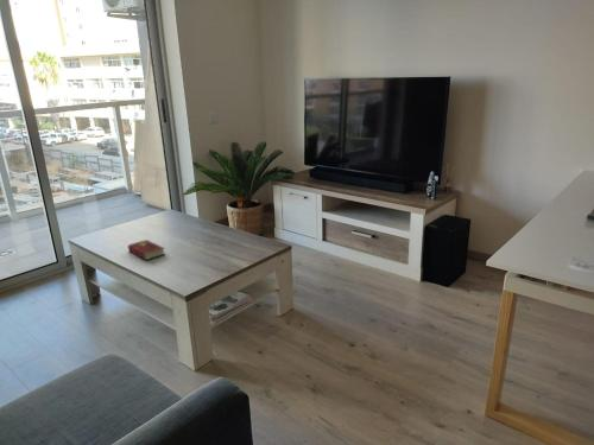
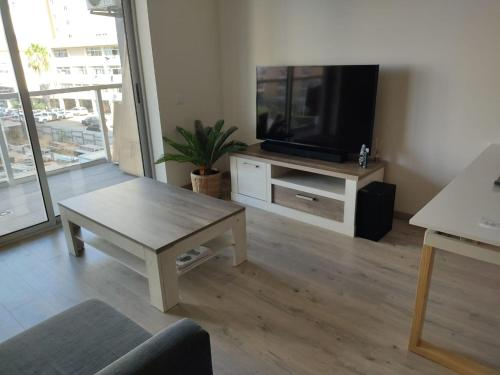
- hardcover book [127,239,166,261]
